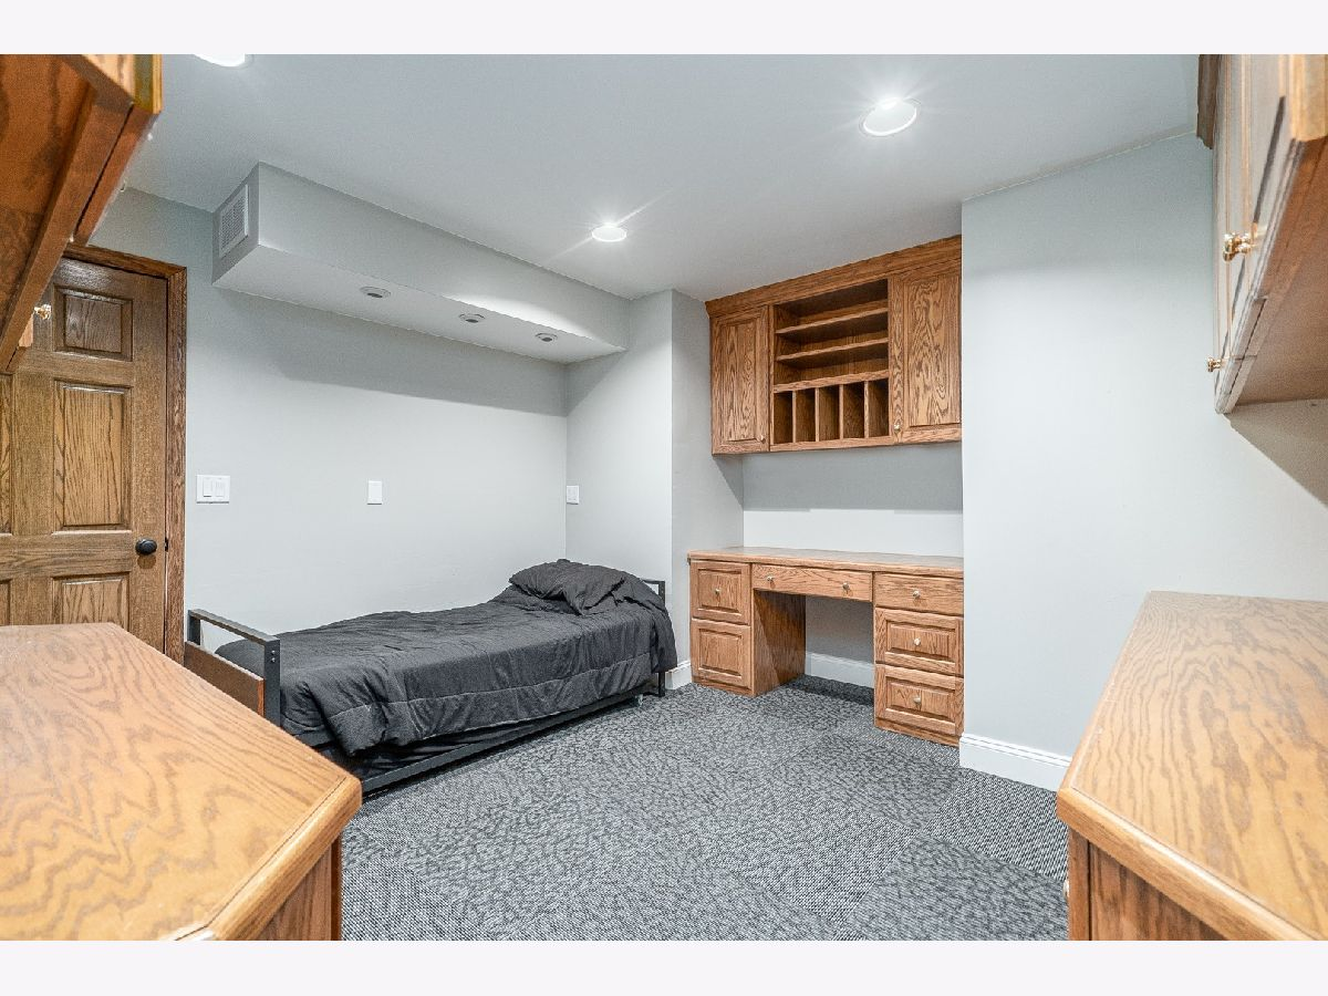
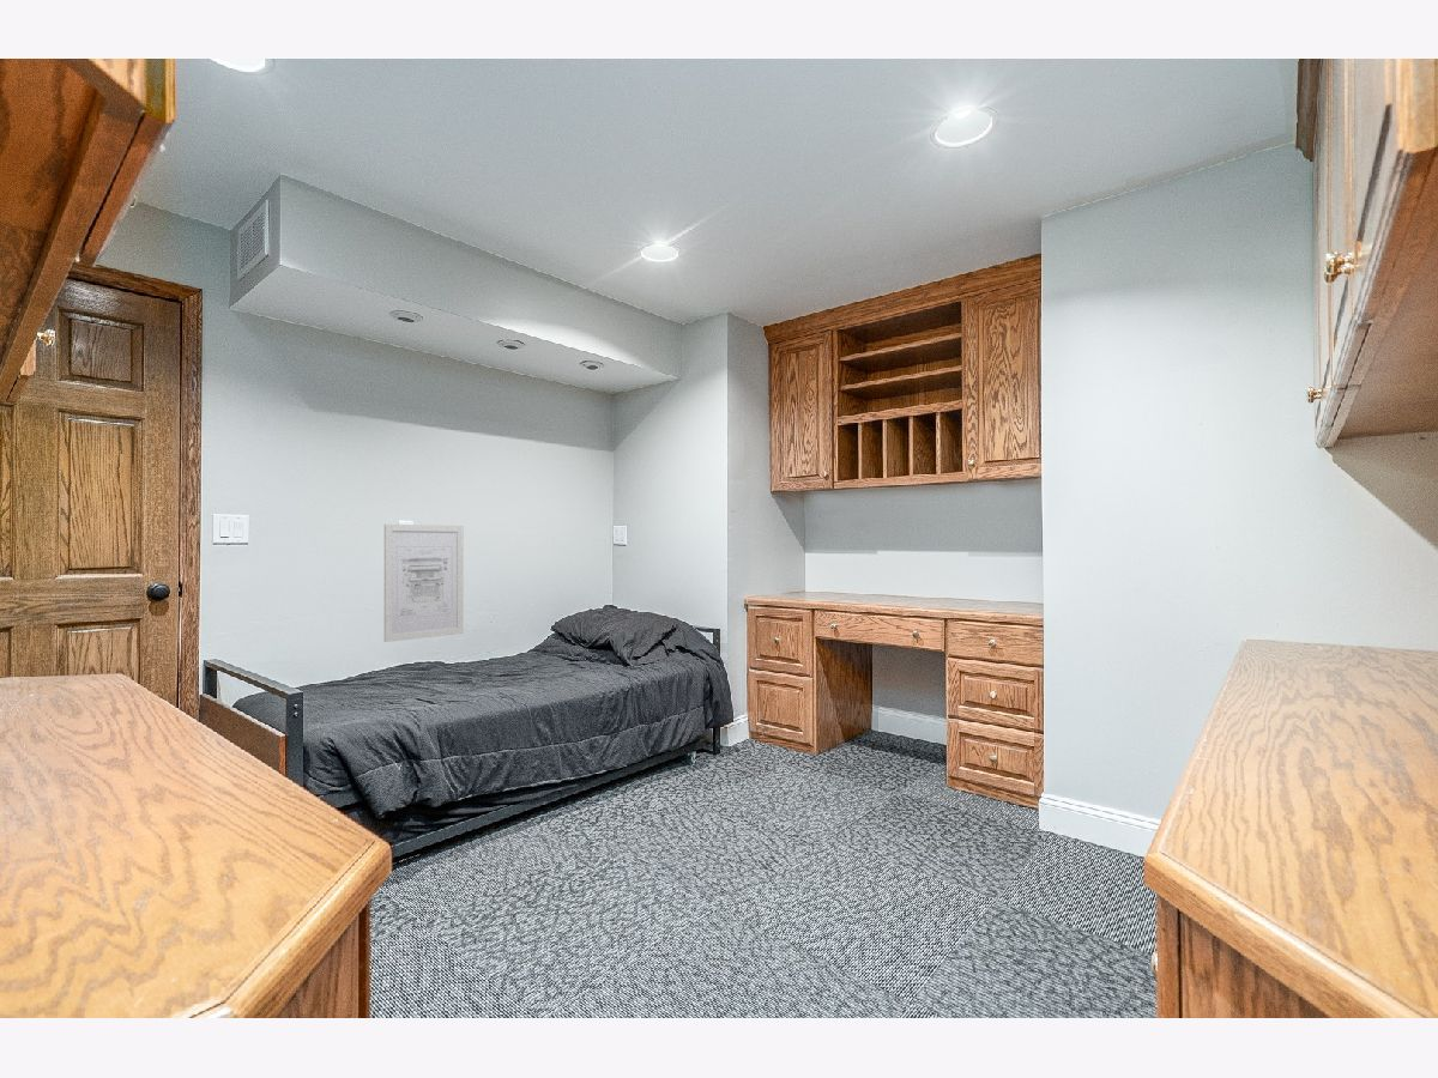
+ wall art [383,523,465,643]
